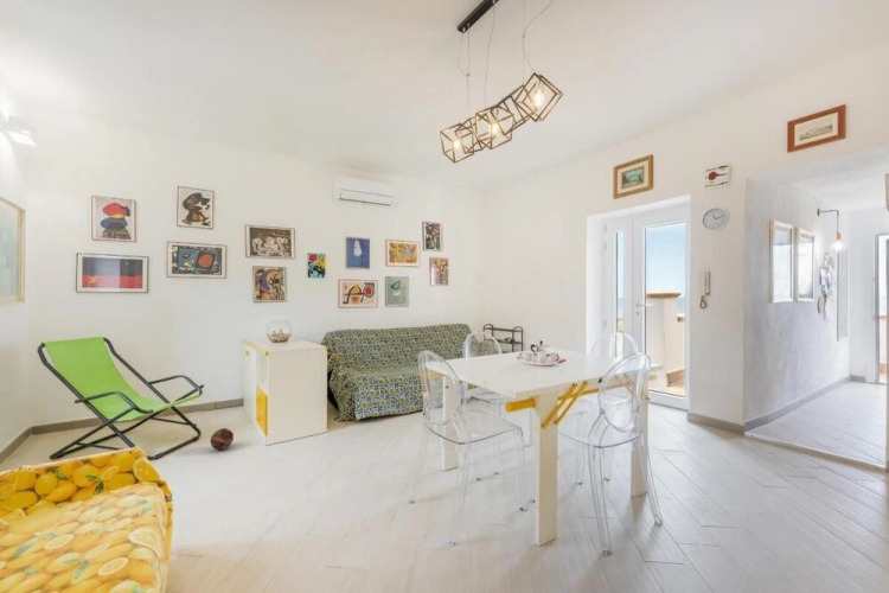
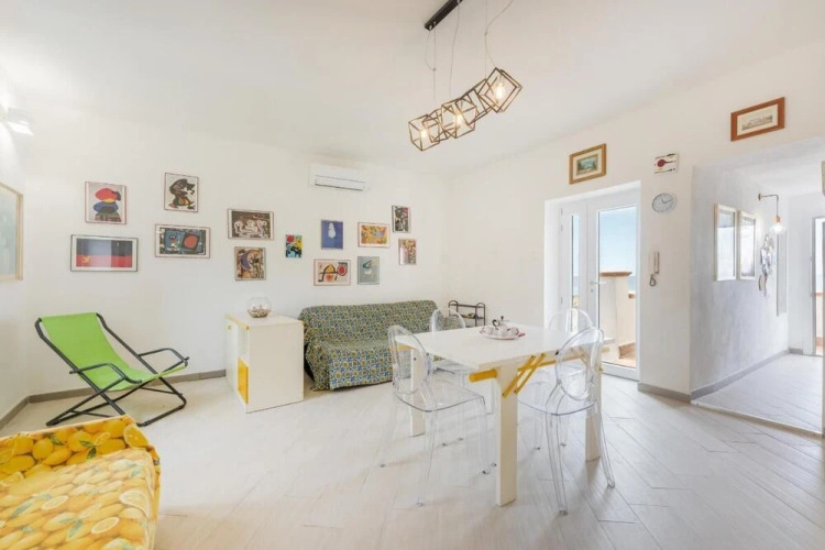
- decorative ball [209,427,235,451]
